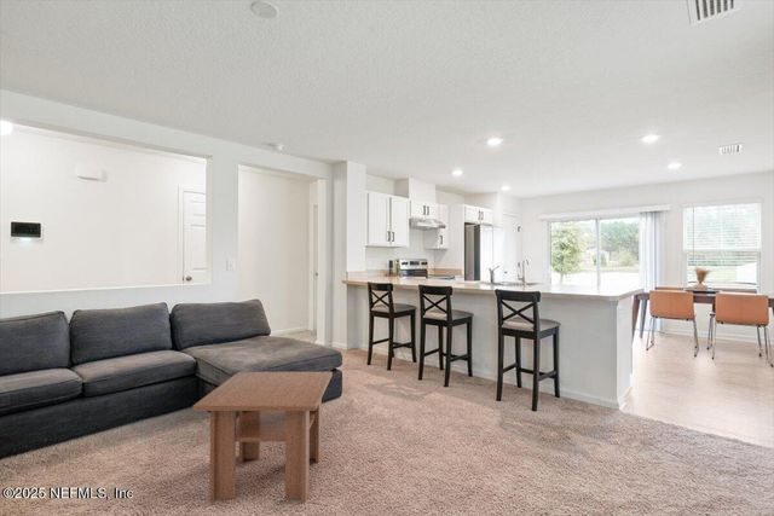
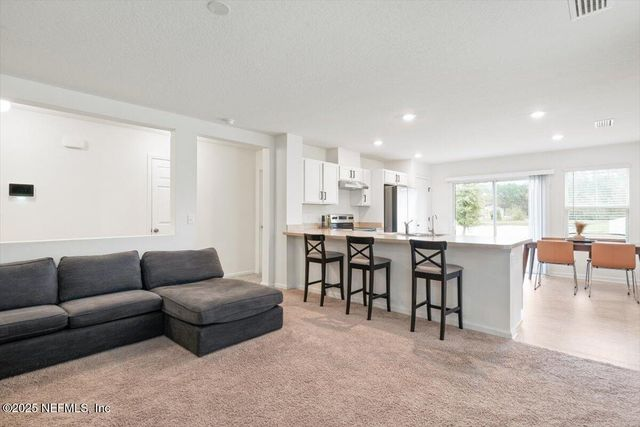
- coffee table [191,371,334,504]
